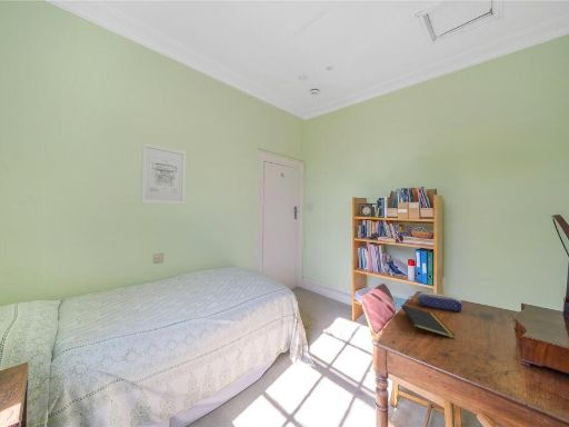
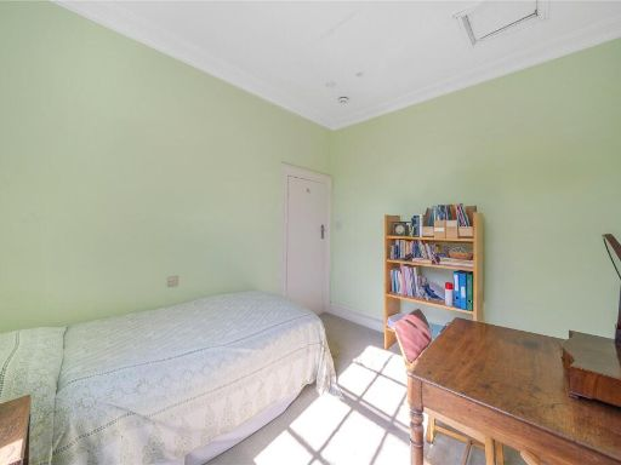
- wall art [140,141,187,206]
- pencil case [416,291,463,312]
- notepad [400,304,457,339]
